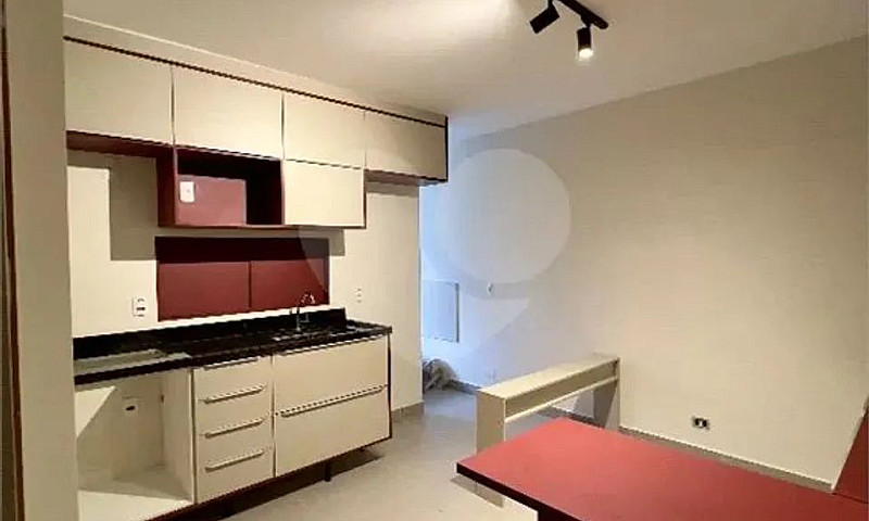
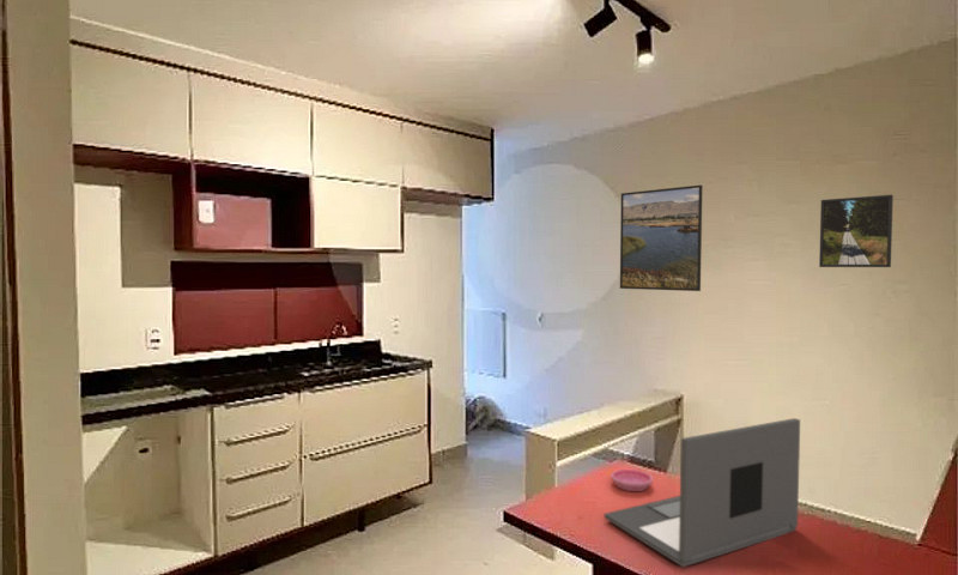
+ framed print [619,184,704,292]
+ saucer [610,468,654,492]
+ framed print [818,194,895,268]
+ laptop [604,417,801,568]
